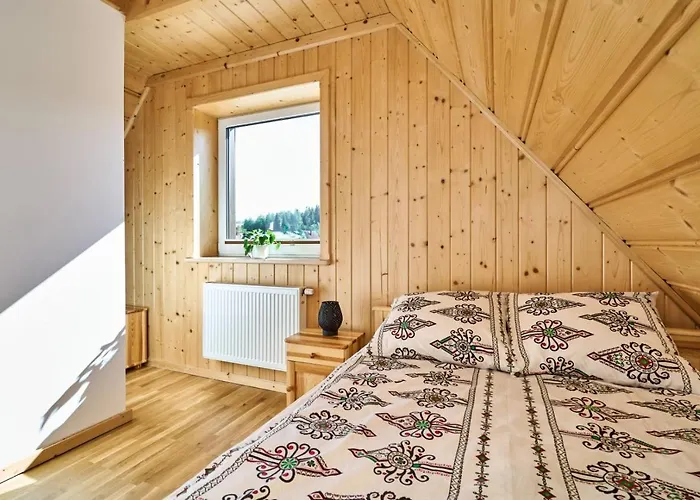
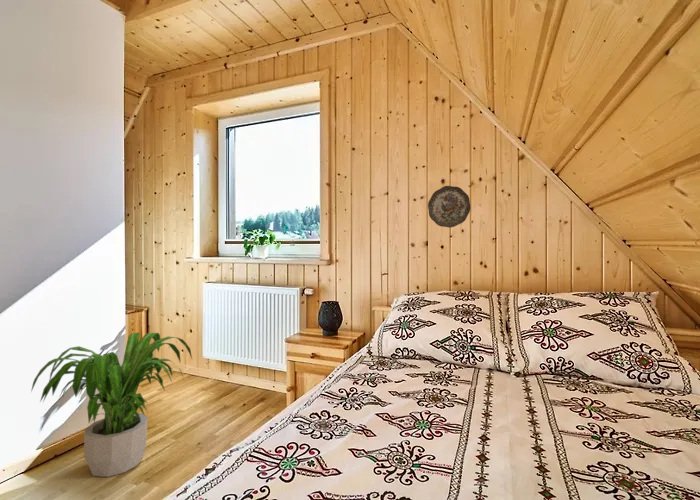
+ potted plant [30,331,194,478]
+ decorative plate [427,185,471,228]
